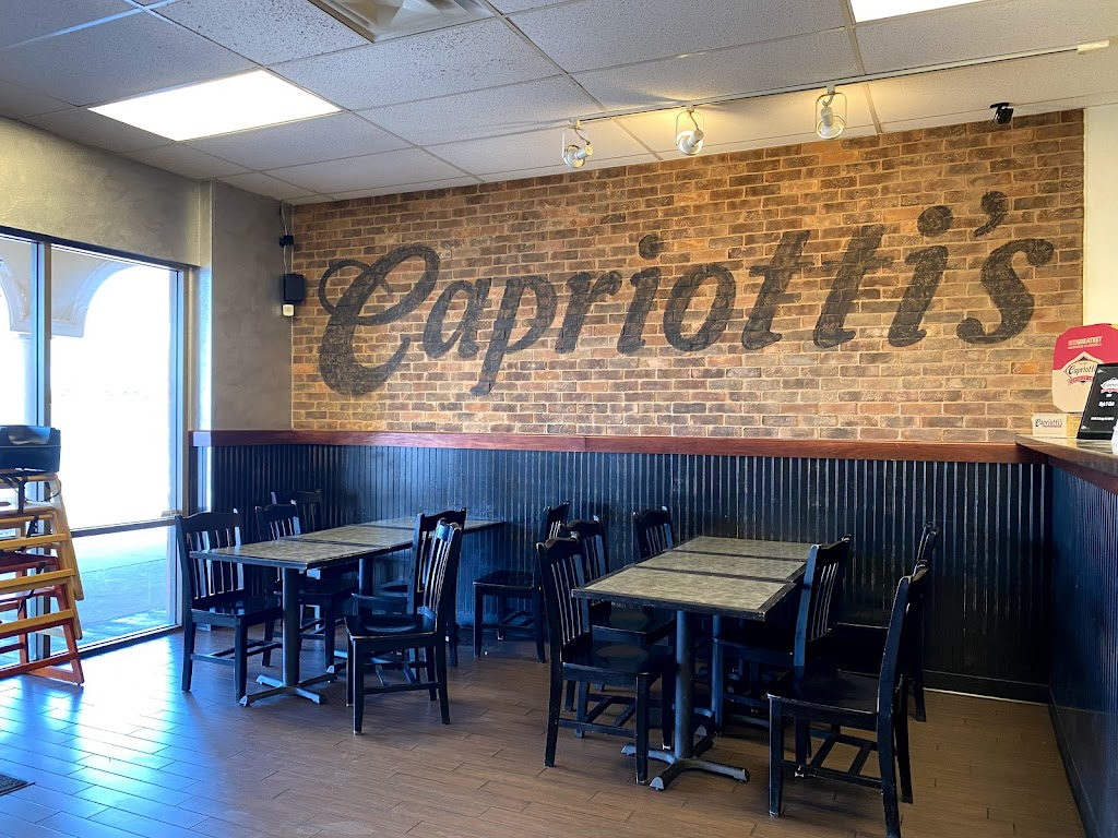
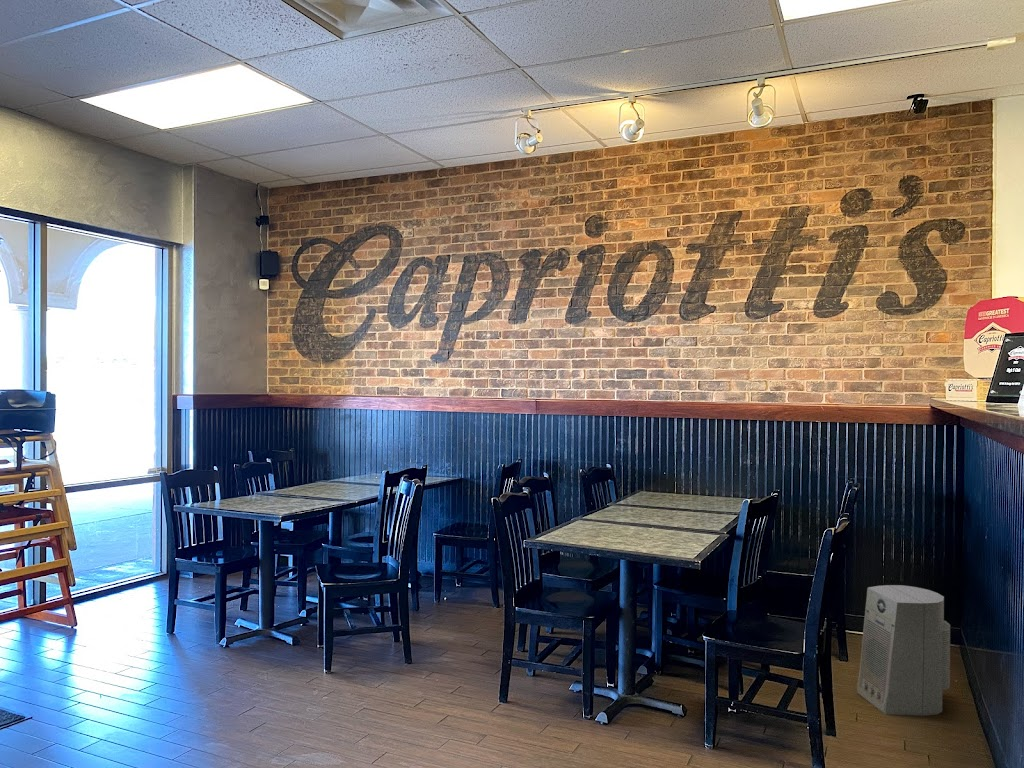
+ fan [856,584,951,716]
